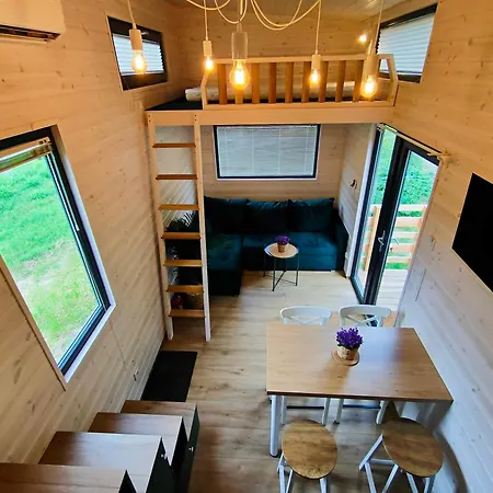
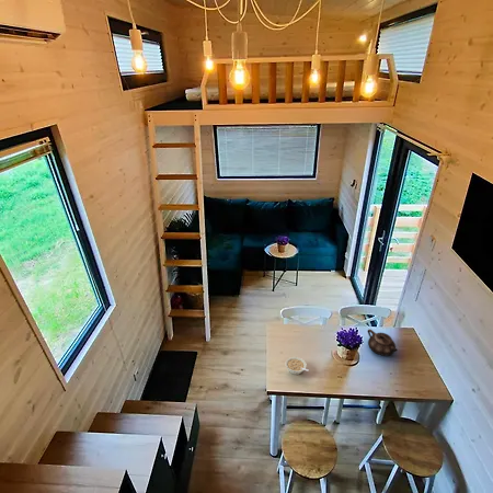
+ legume [285,356,309,376]
+ teapot [367,329,399,357]
